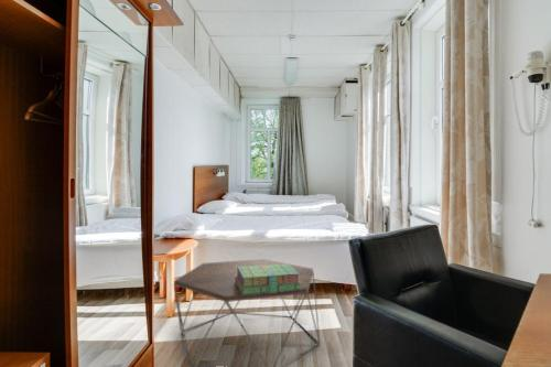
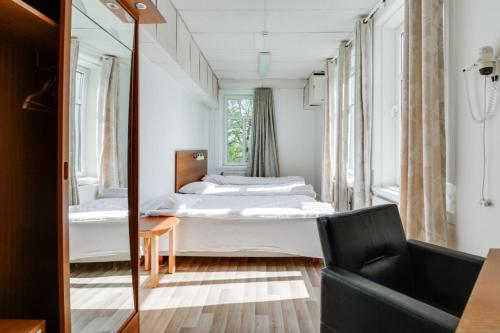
- stack of books [235,265,302,295]
- coffee table [173,258,322,367]
